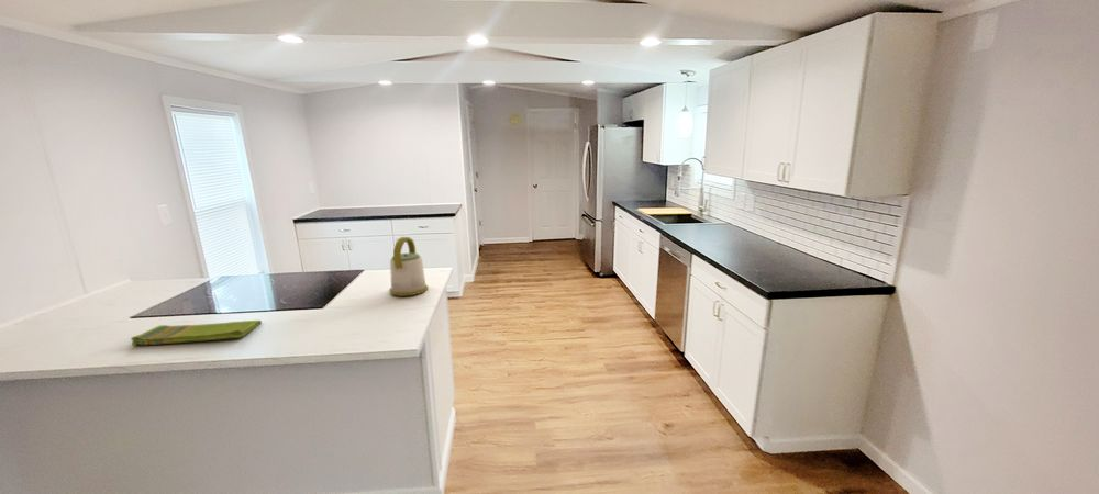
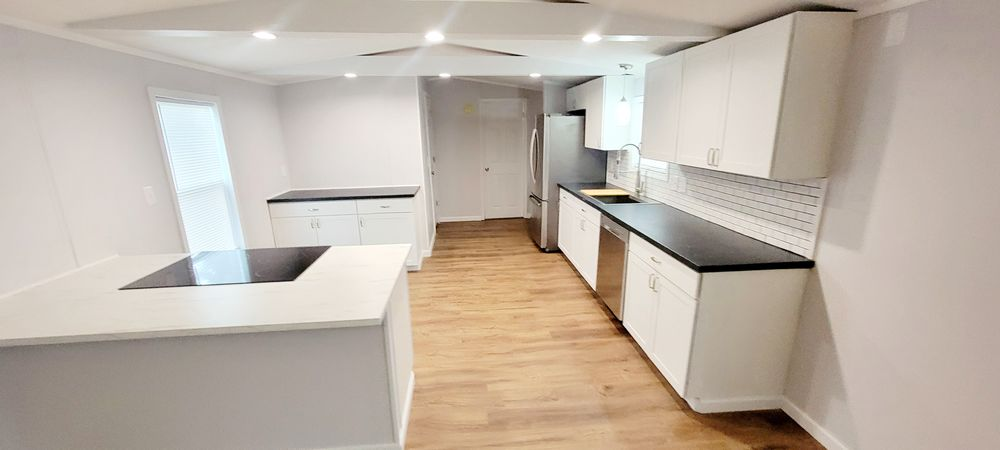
- kettle [388,236,429,297]
- dish towel [130,319,263,347]
